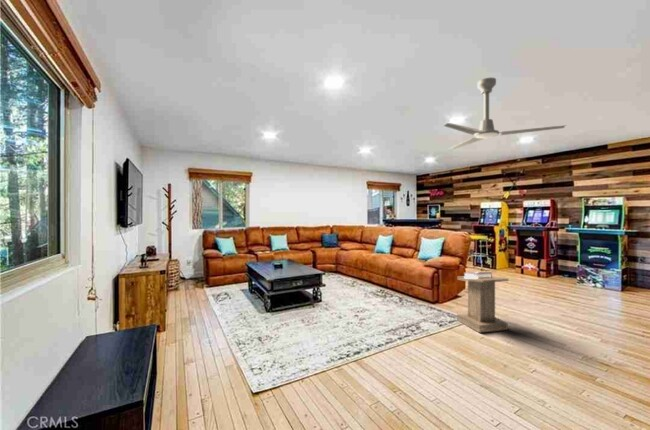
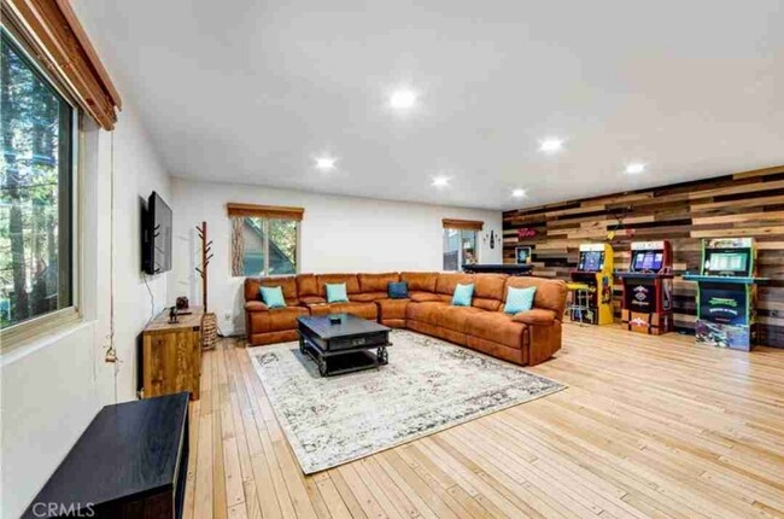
- ceiling fan [443,77,568,150]
- lectern [456,271,509,334]
